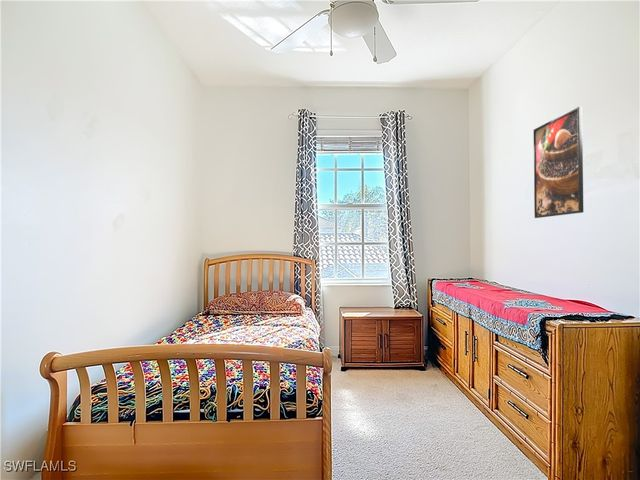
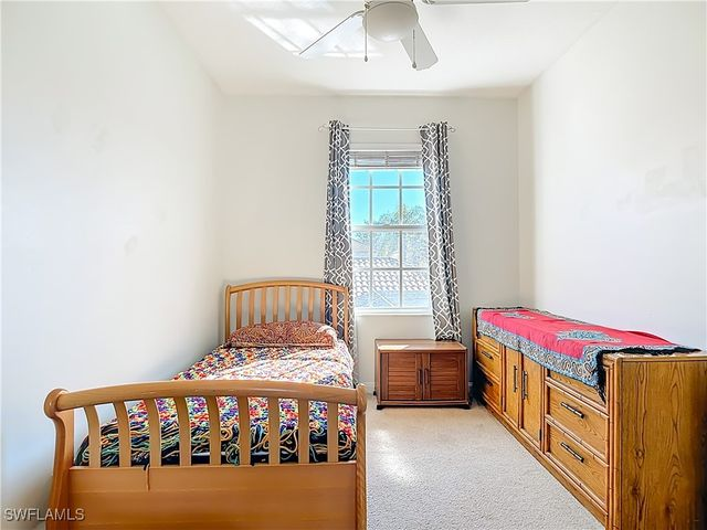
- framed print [532,105,584,219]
